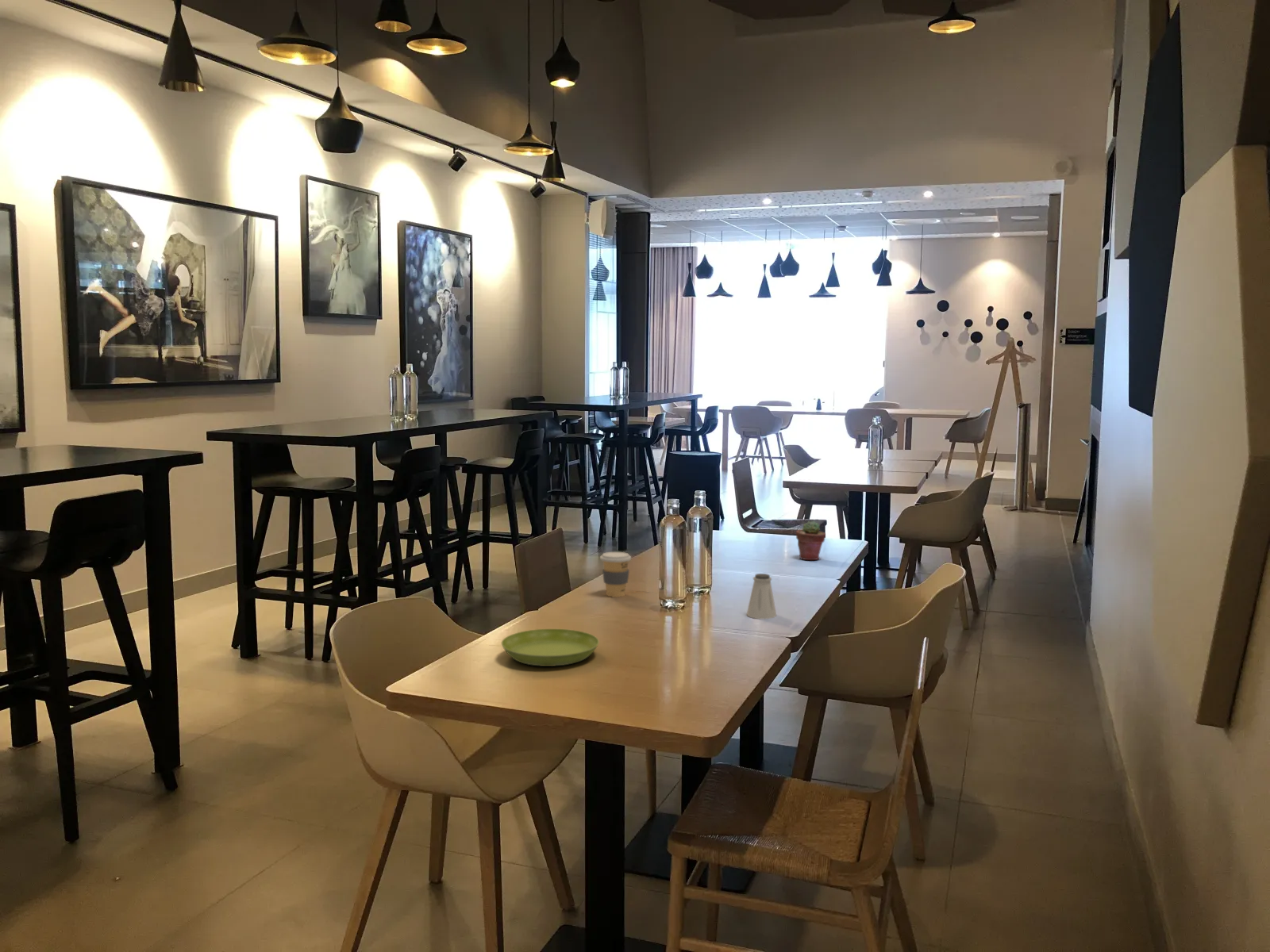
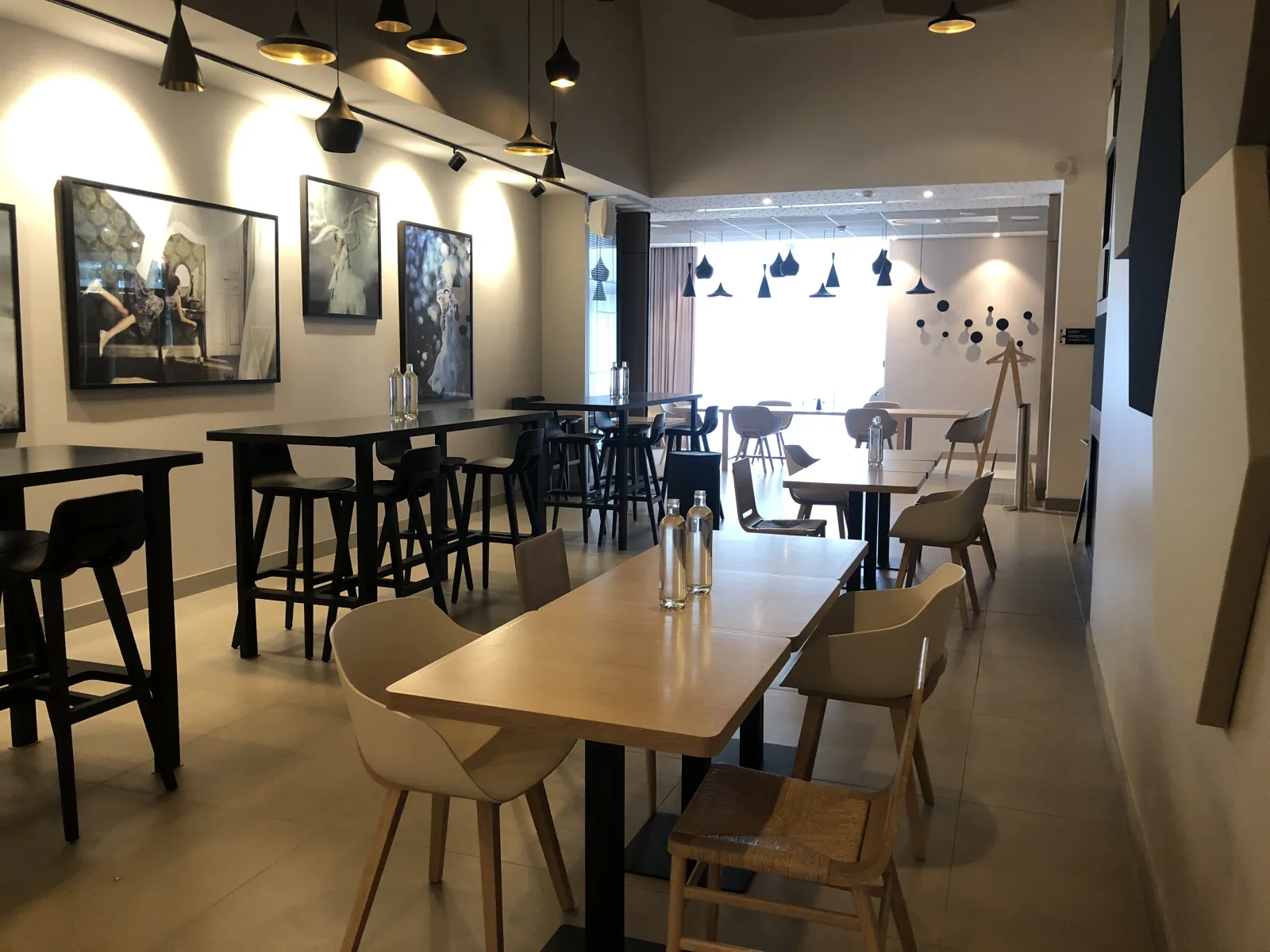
- saucer [501,628,600,667]
- potted succulent [795,520,826,561]
- saltshaker [746,573,777,620]
- coffee cup [599,551,632,598]
